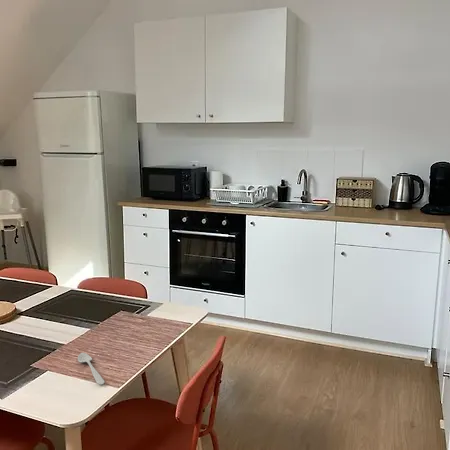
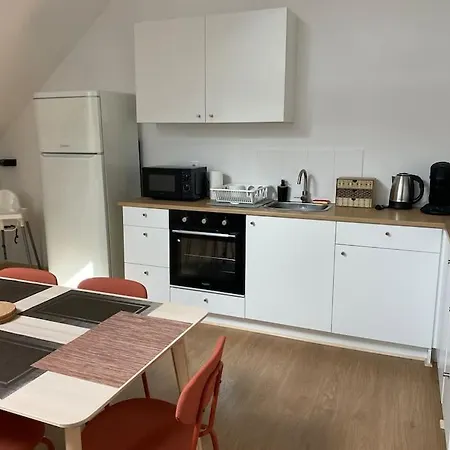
- spoon [77,352,105,385]
